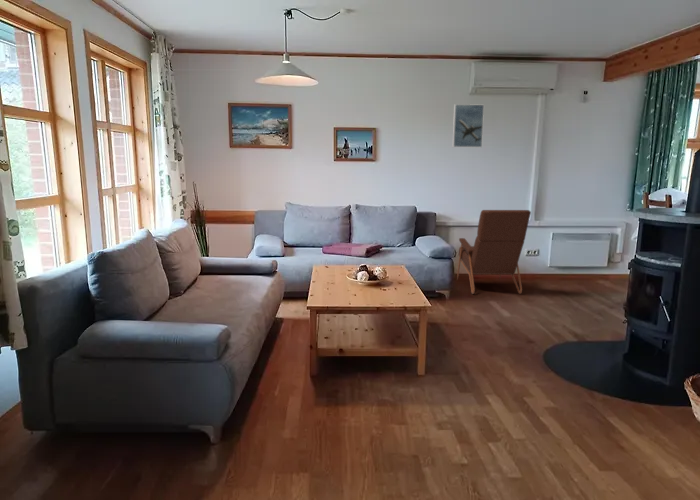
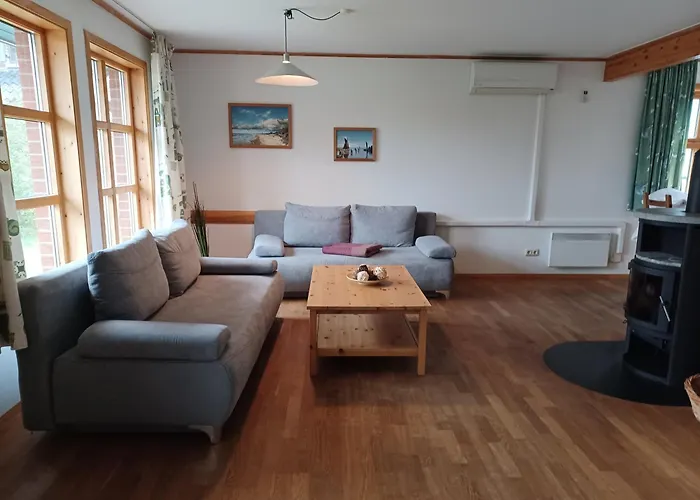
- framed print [452,103,485,148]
- armchair [456,209,532,295]
